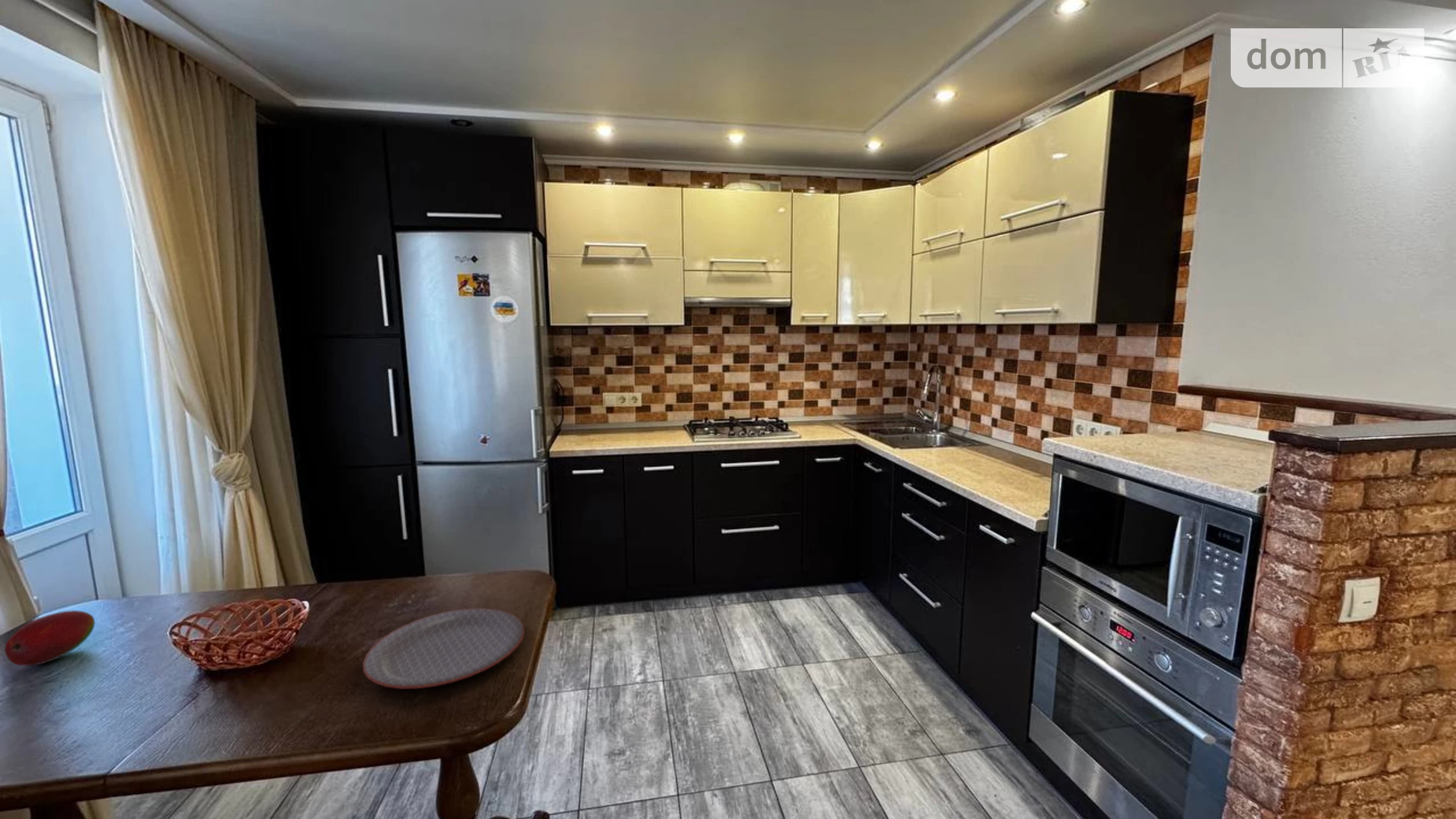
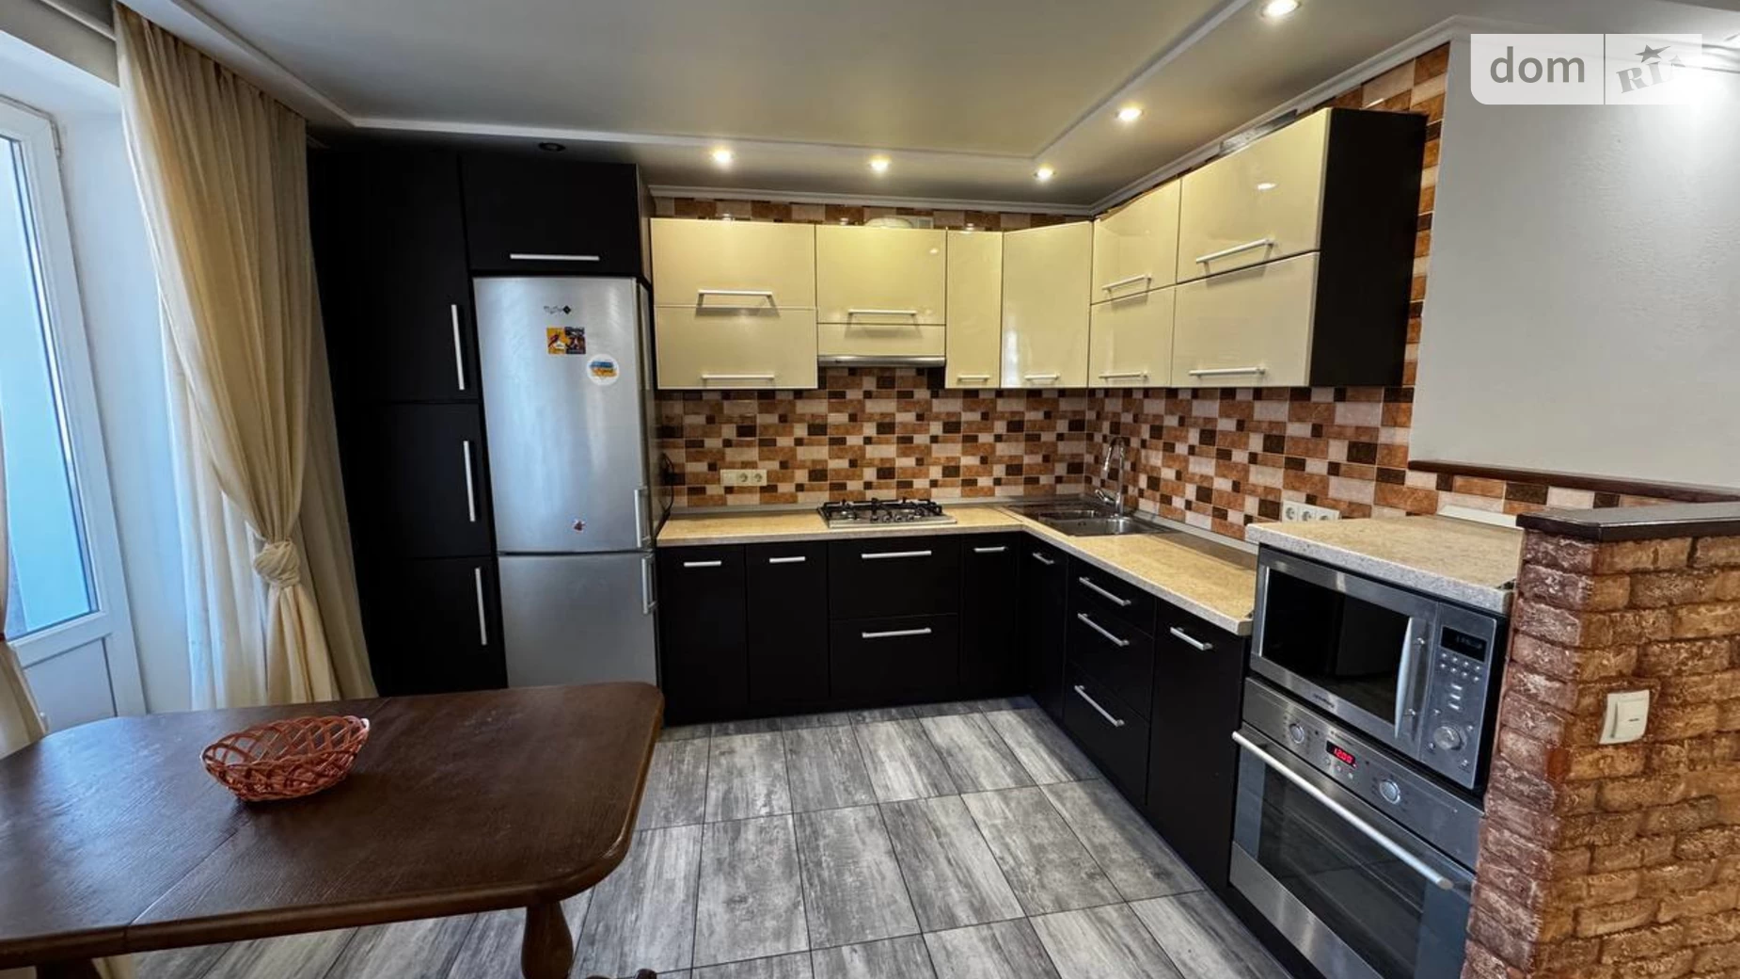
- fruit [4,610,95,666]
- plate [362,607,525,690]
